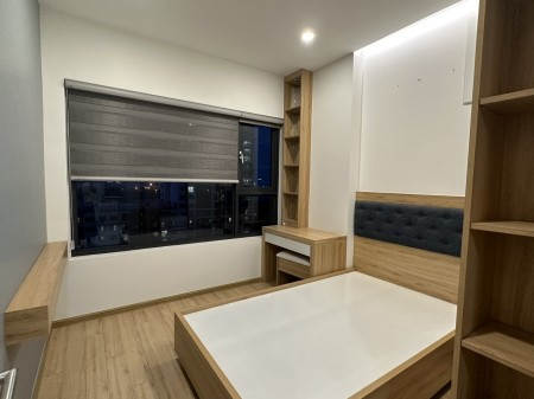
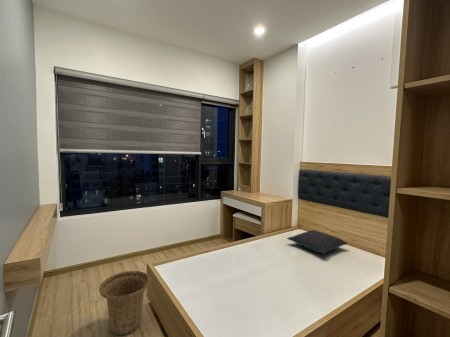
+ basket [98,270,151,336]
+ pillow [286,229,348,255]
